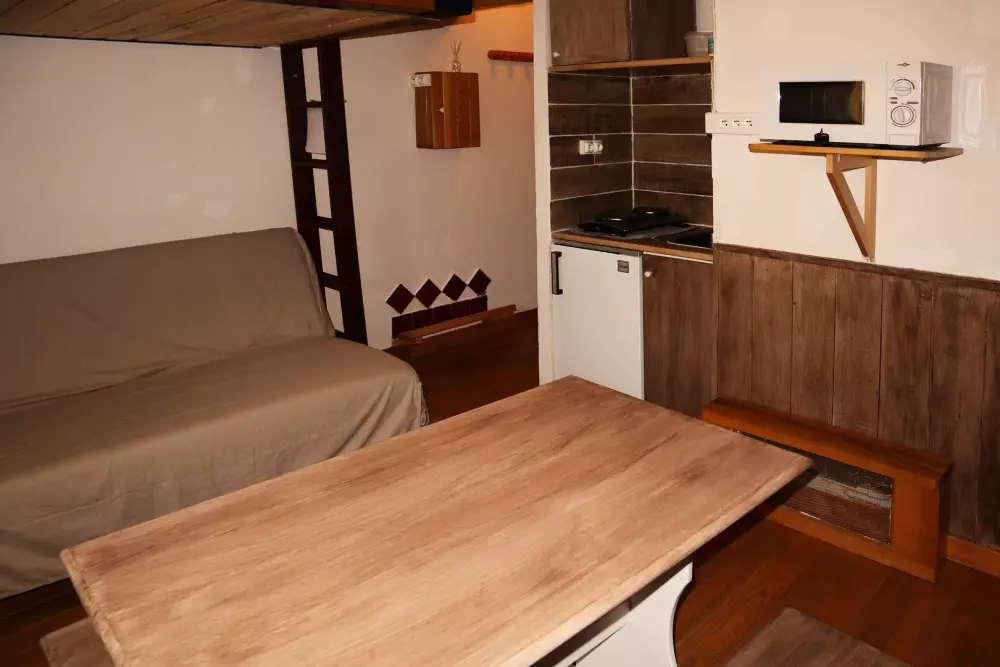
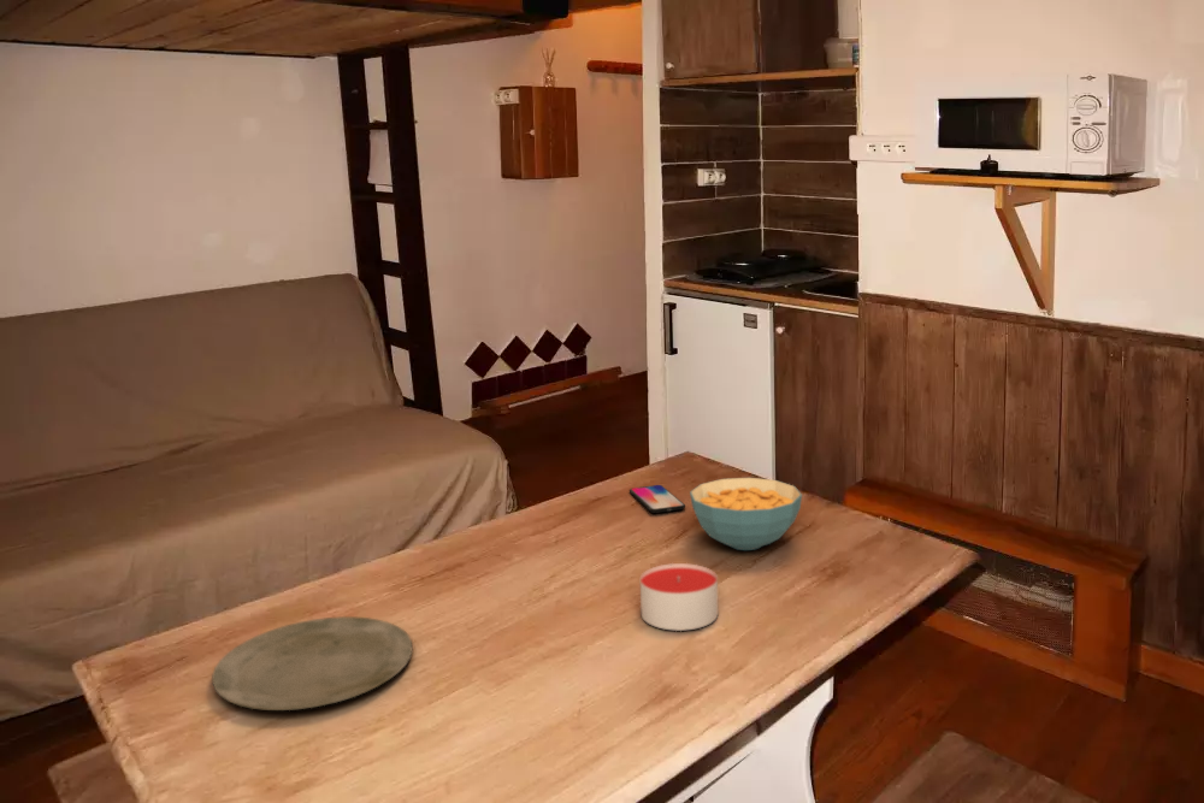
+ plate [211,615,414,712]
+ candle [639,562,719,632]
+ smartphone [628,484,686,514]
+ cereal bowl [689,477,803,551]
